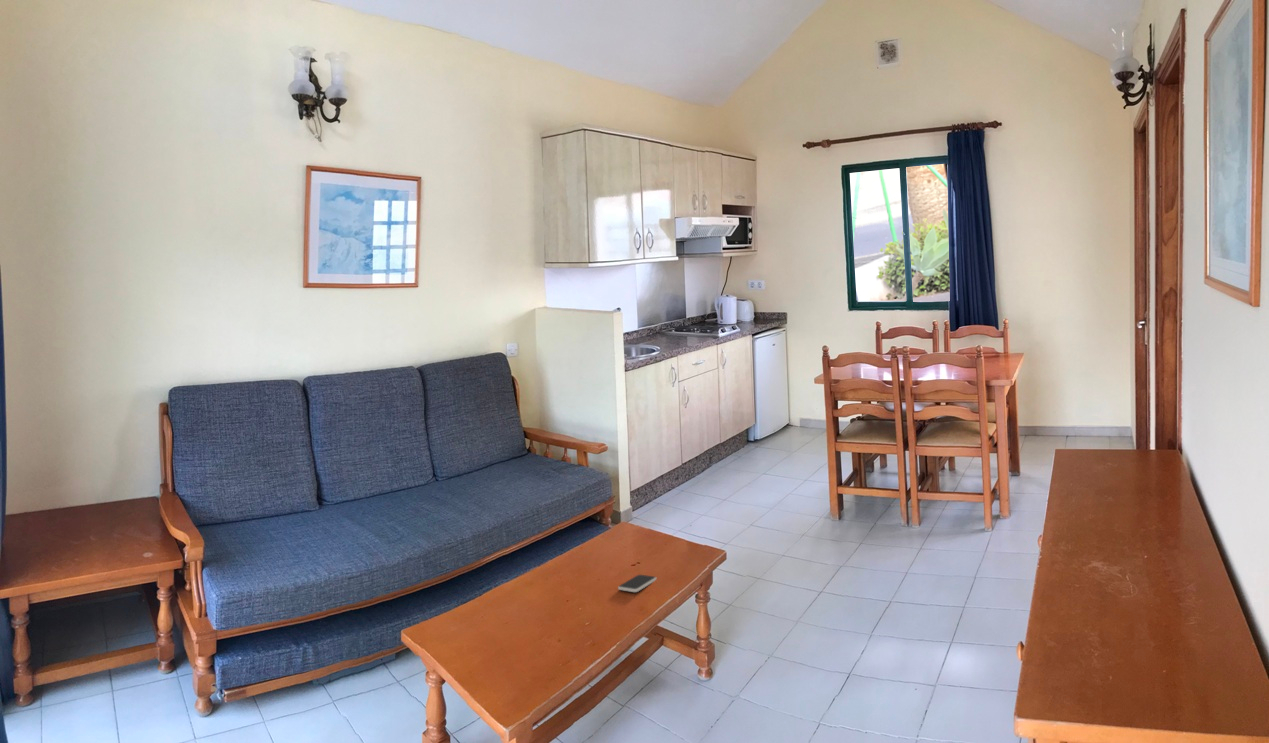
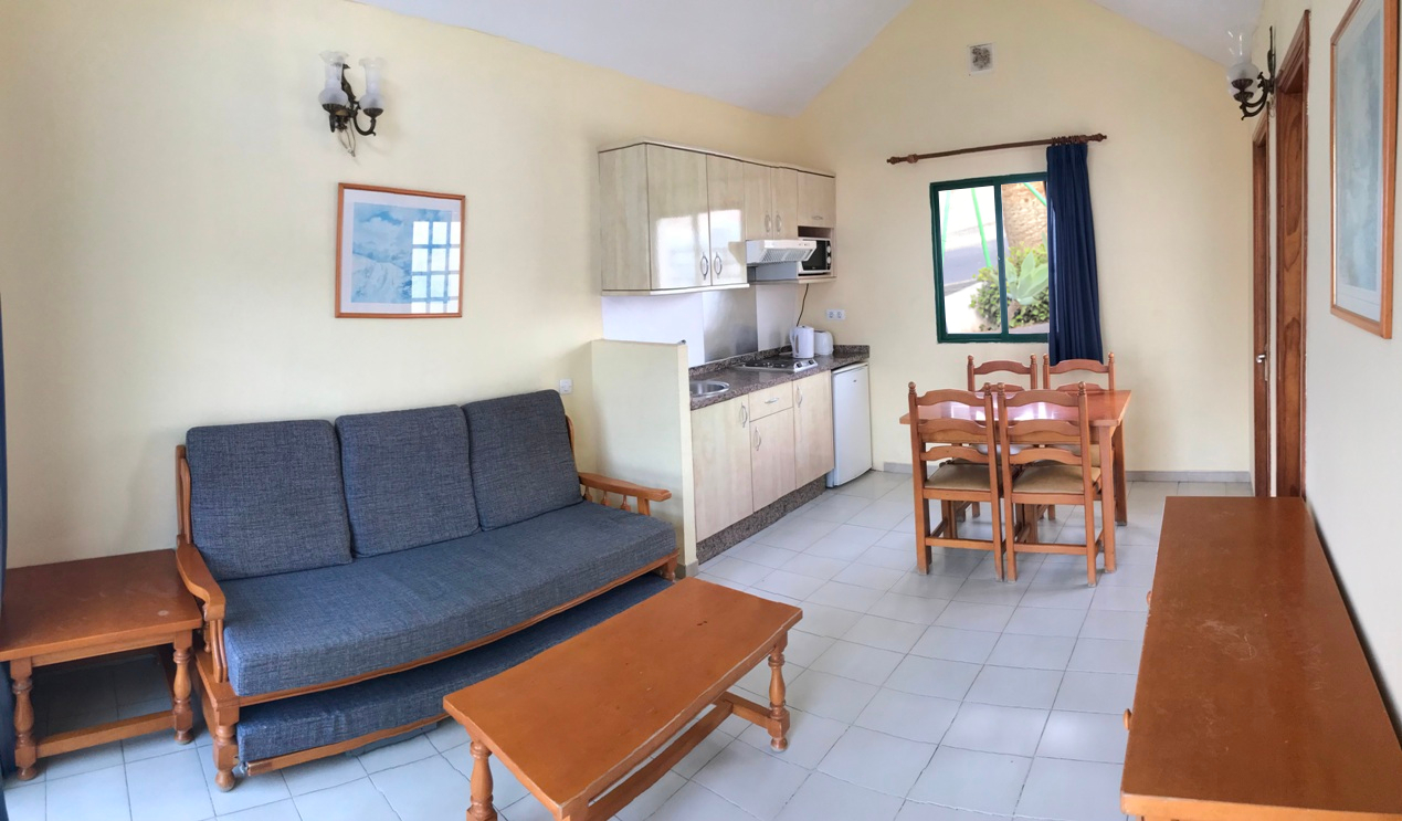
- smartphone [617,574,657,593]
